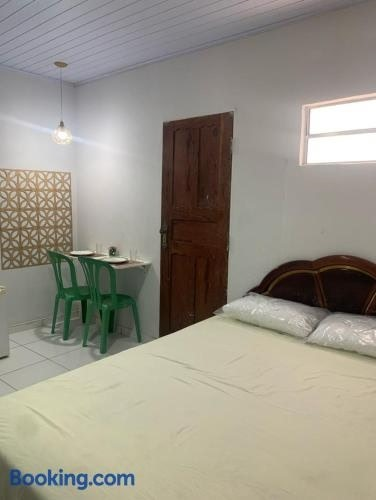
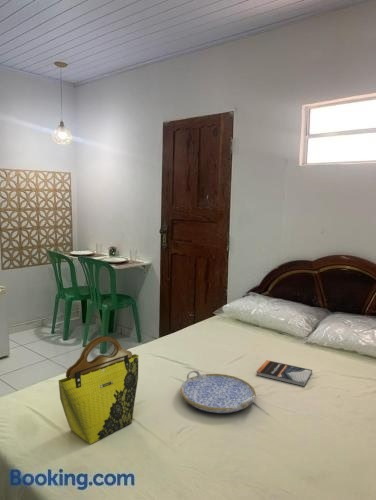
+ tote bag [58,335,139,445]
+ book [255,359,313,388]
+ serving tray [179,369,257,414]
